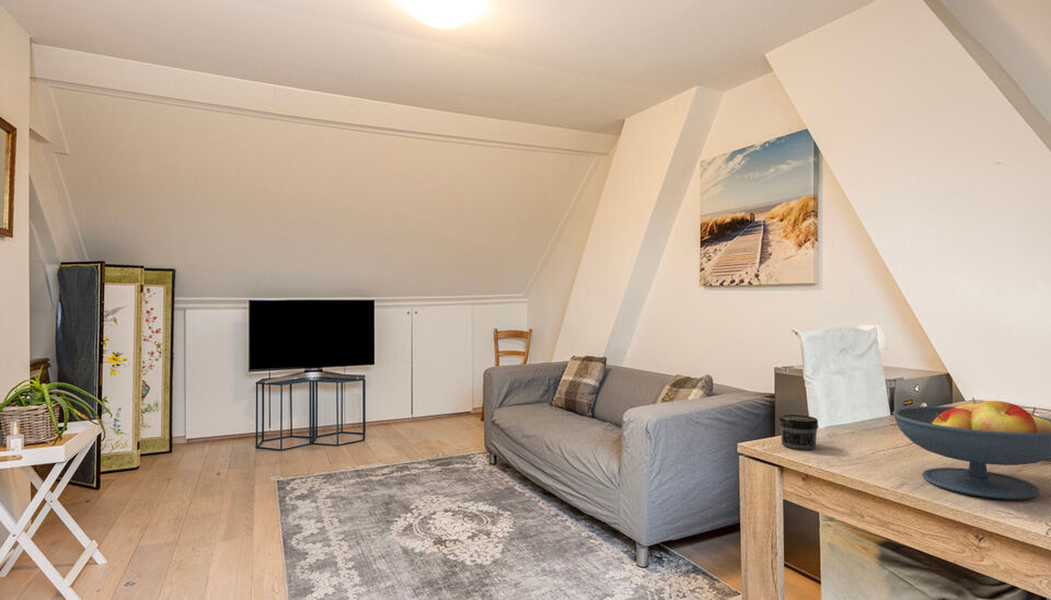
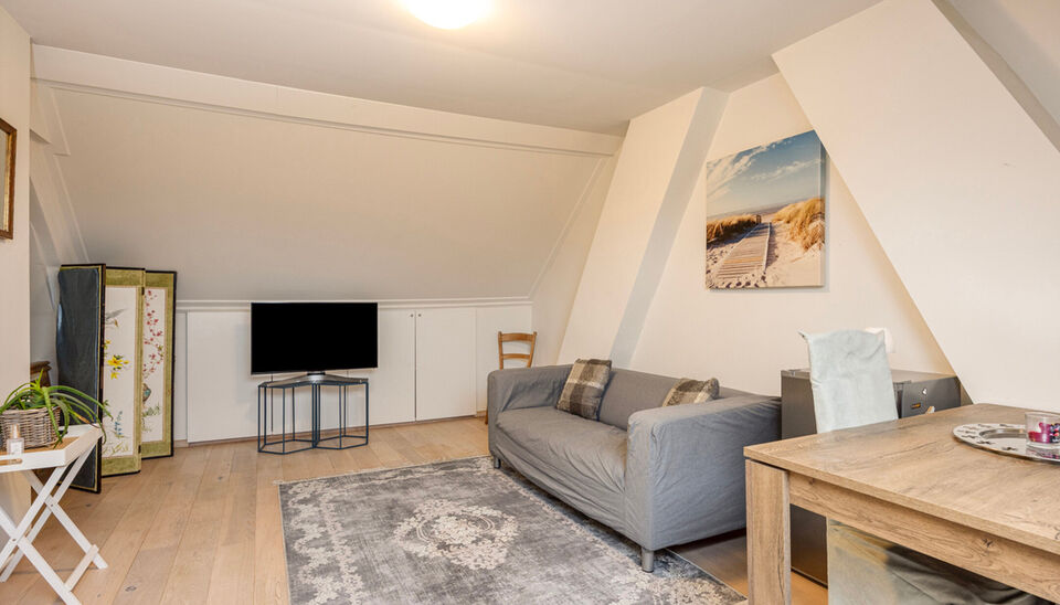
- jar [778,414,820,450]
- fruit bowl [891,396,1051,500]
